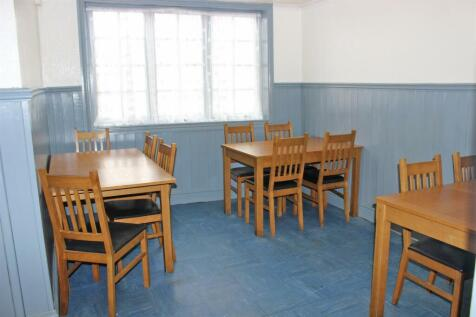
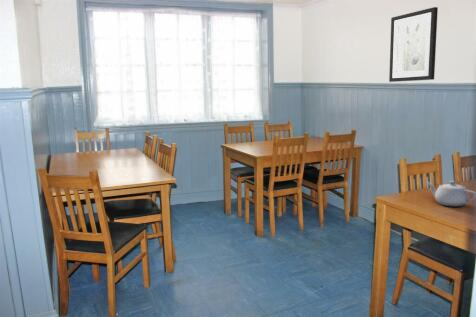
+ wall art [388,6,439,83]
+ teapot [426,180,476,208]
